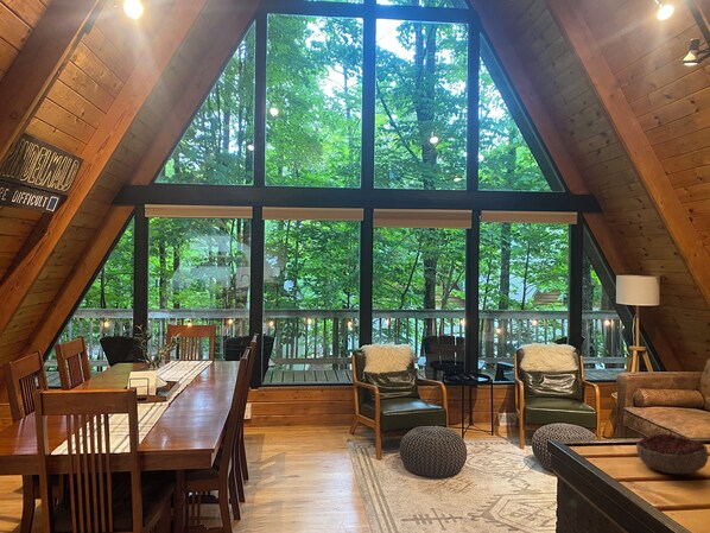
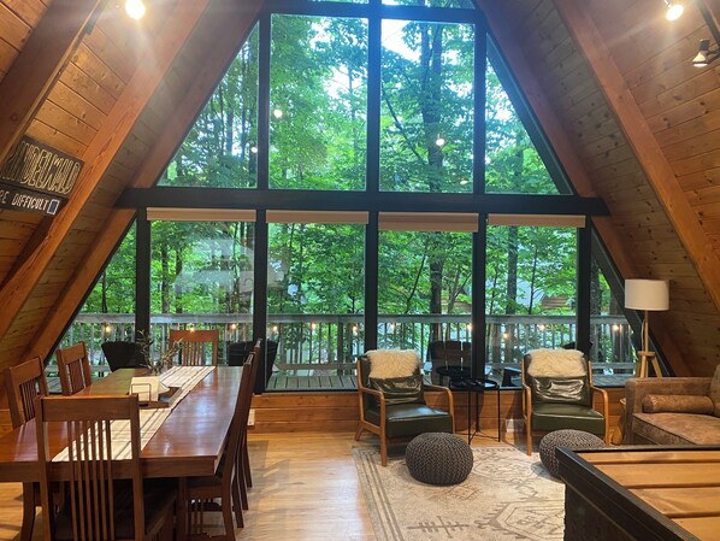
- decorative bowl [635,432,709,475]
